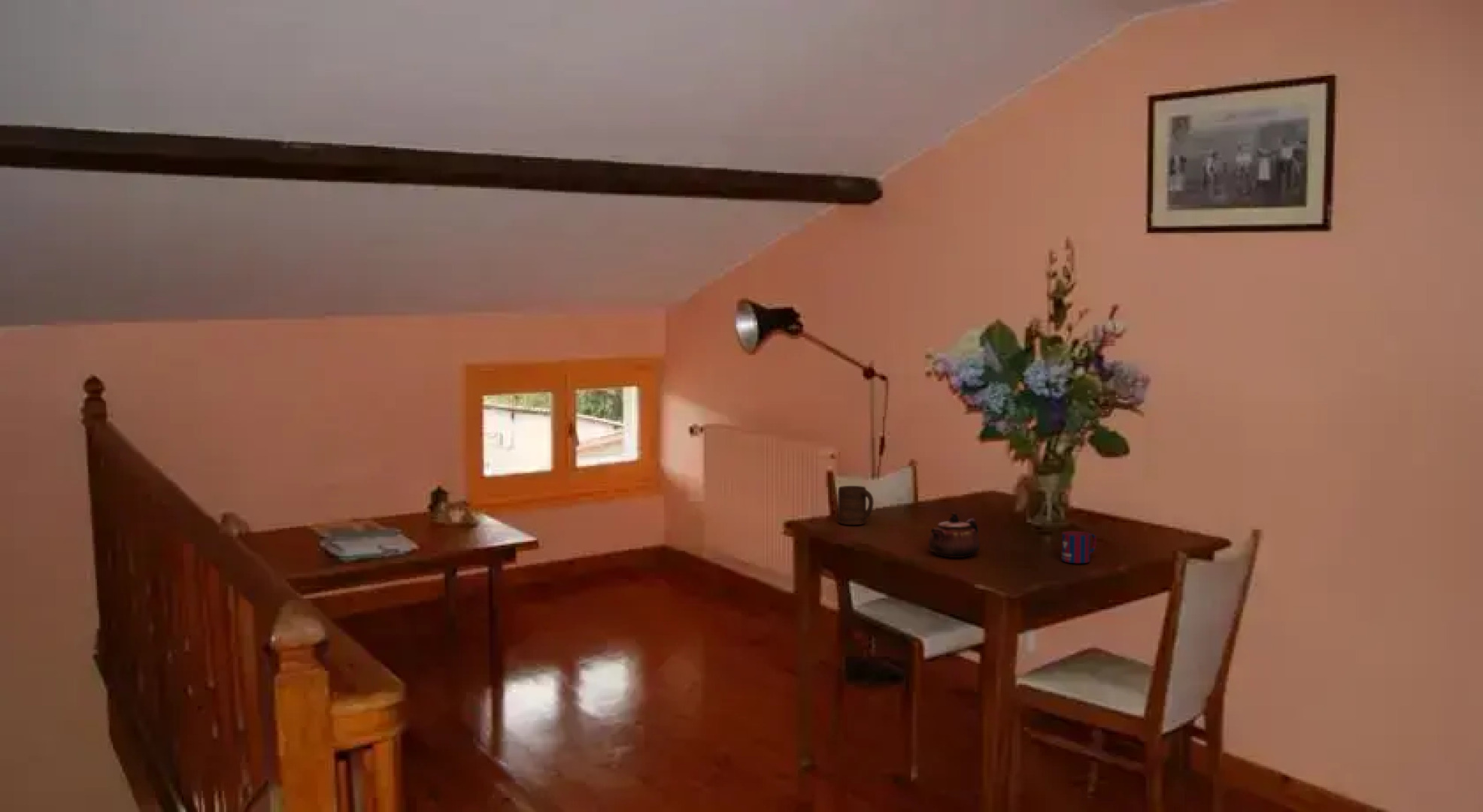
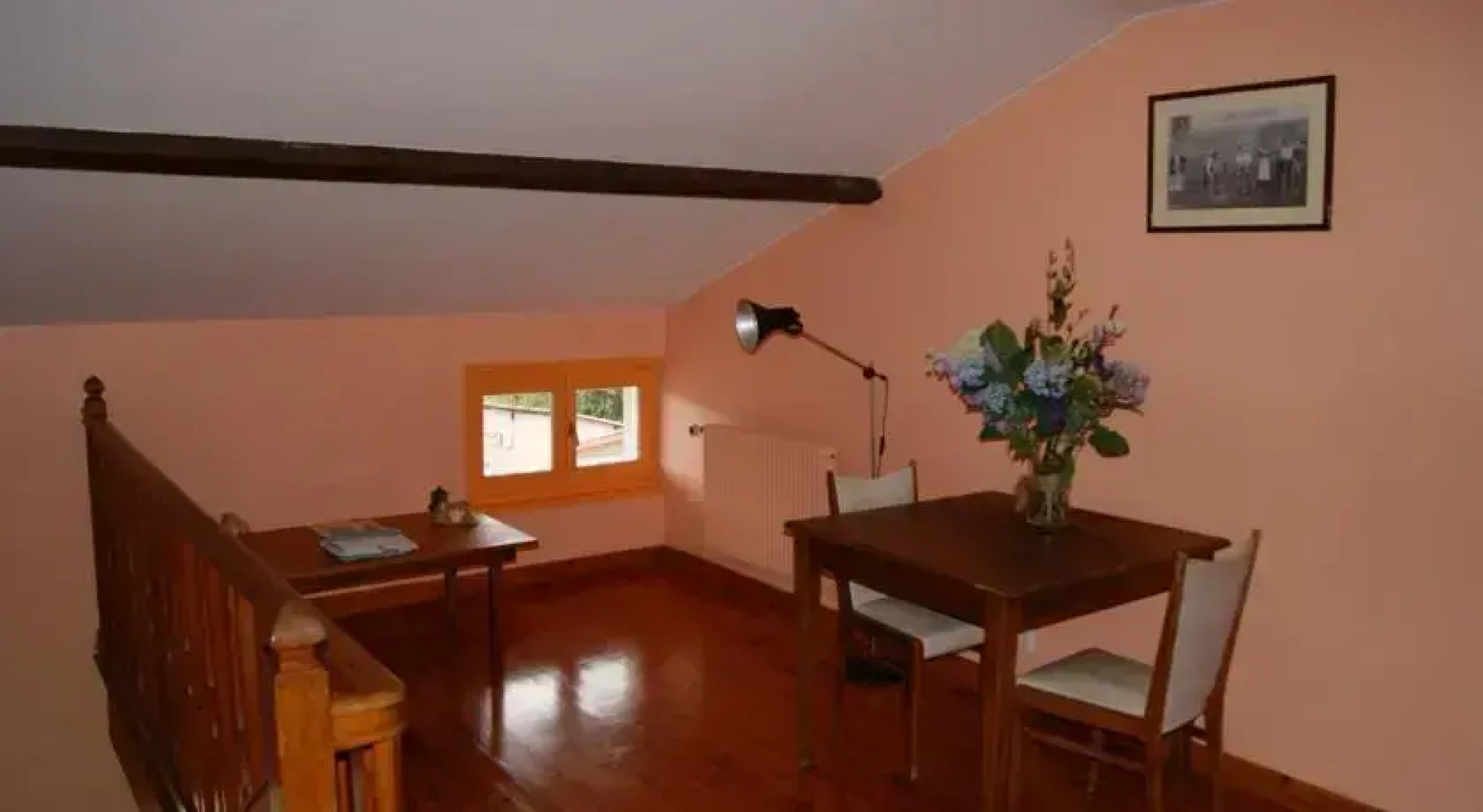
- mug [1061,531,1097,564]
- cup [837,485,875,526]
- teapot [928,512,981,559]
